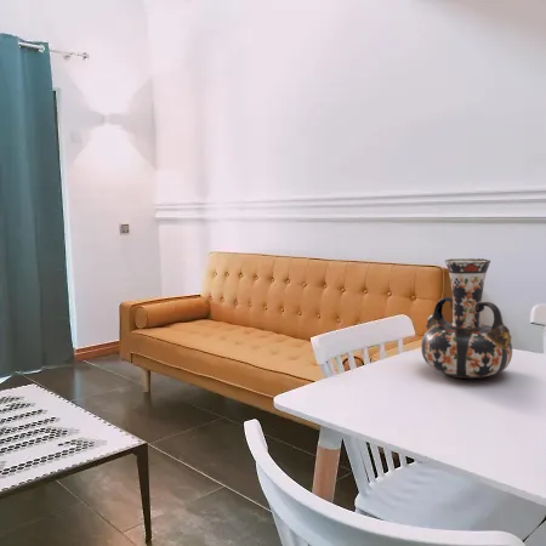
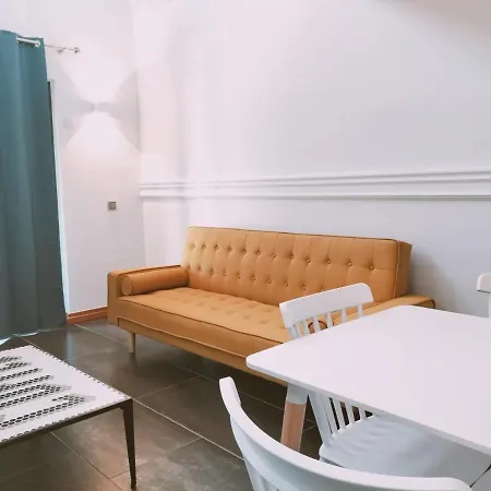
- decorative vase [420,257,513,380]
